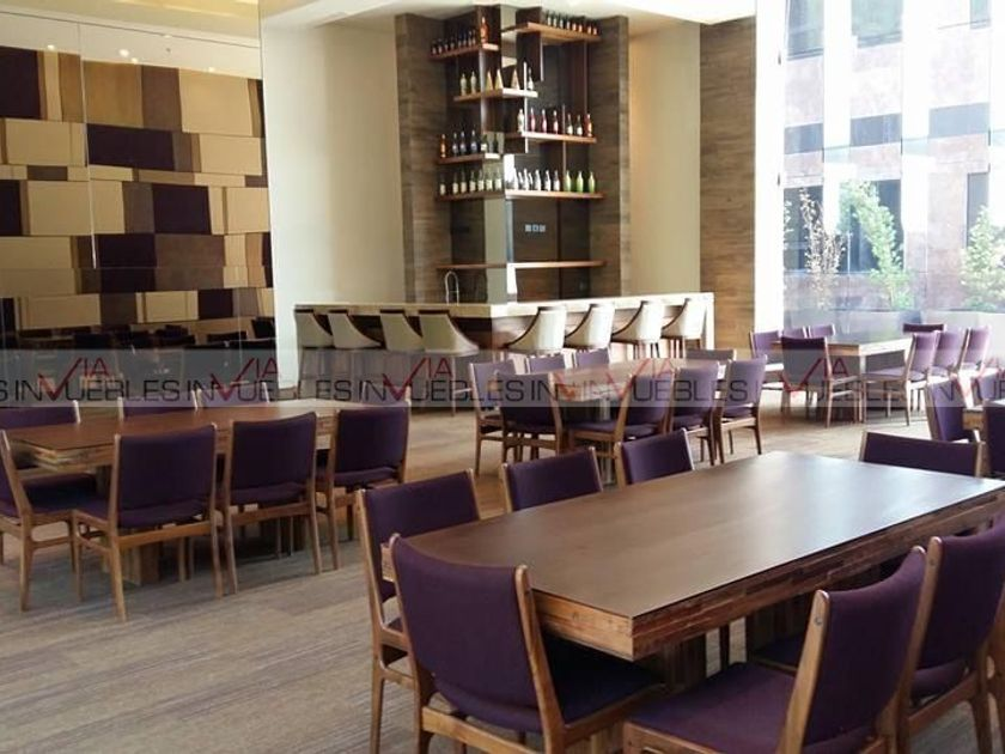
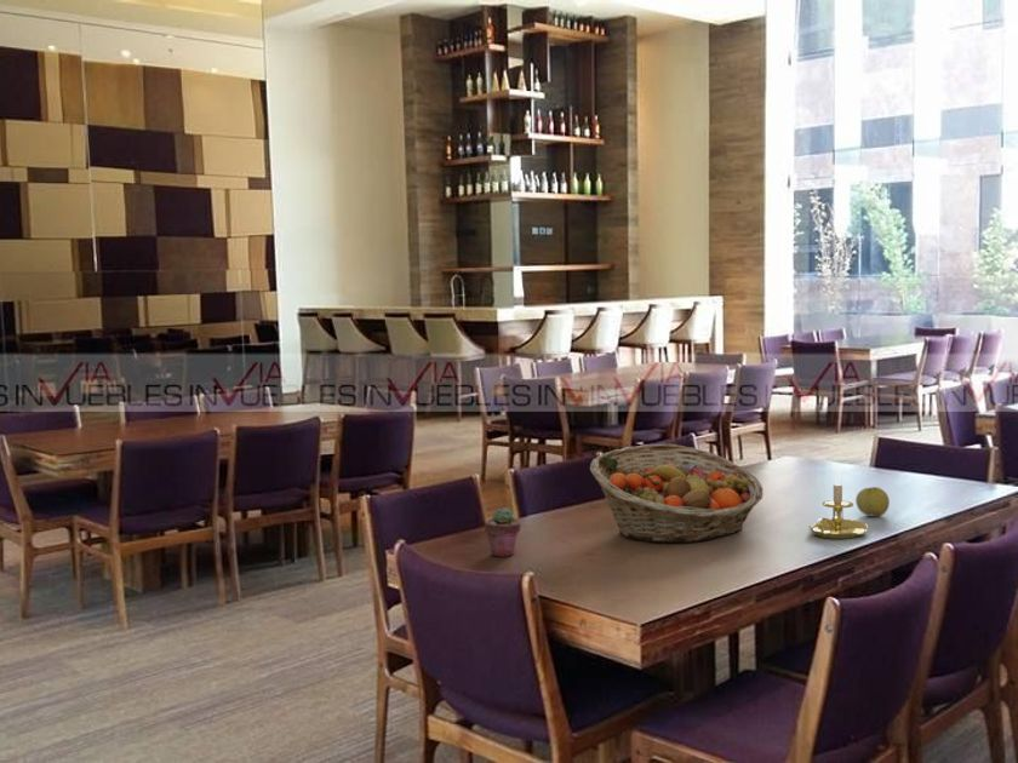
+ fruit basket [589,443,765,544]
+ candle holder [807,466,869,540]
+ potted succulent [484,506,521,558]
+ apple [854,486,891,517]
